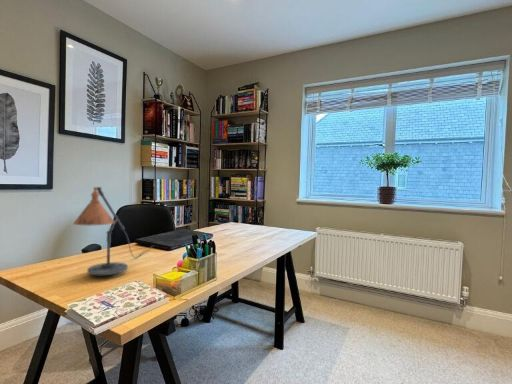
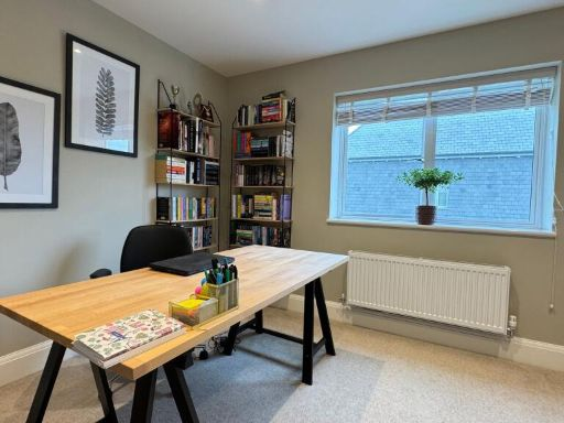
- desk lamp [72,186,154,276]
